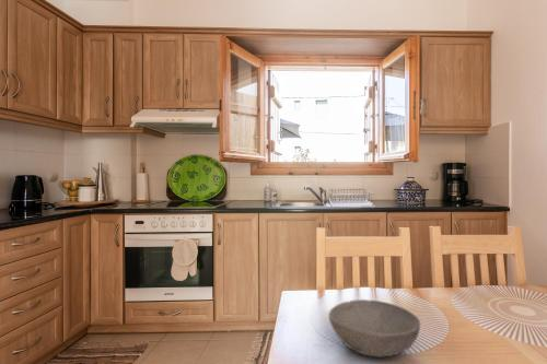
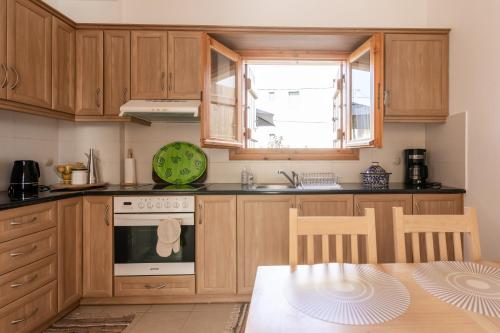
- bowl [328,298,421,359]
